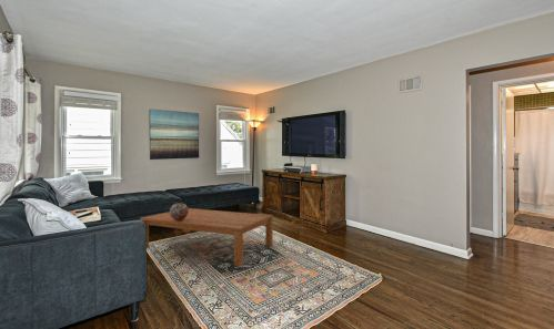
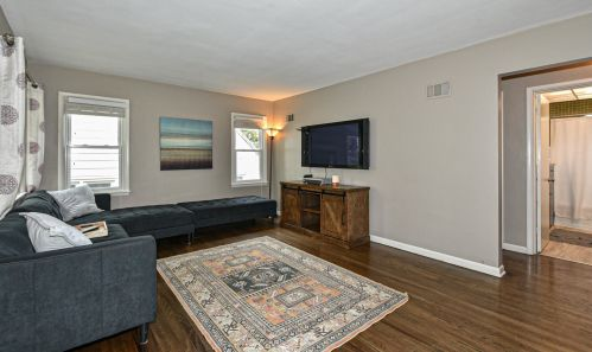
- coffee table [139,207,274,267]
- decorative sphere [169,202,189,220]
